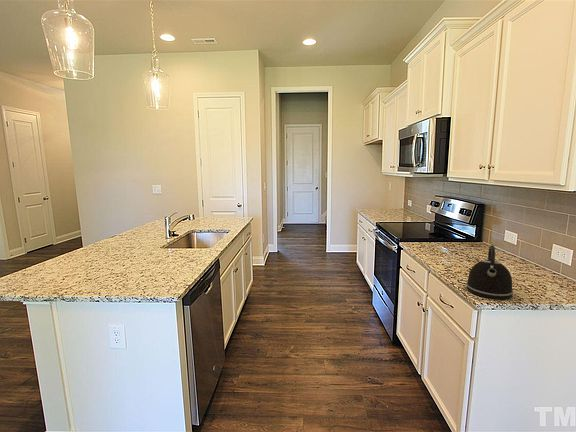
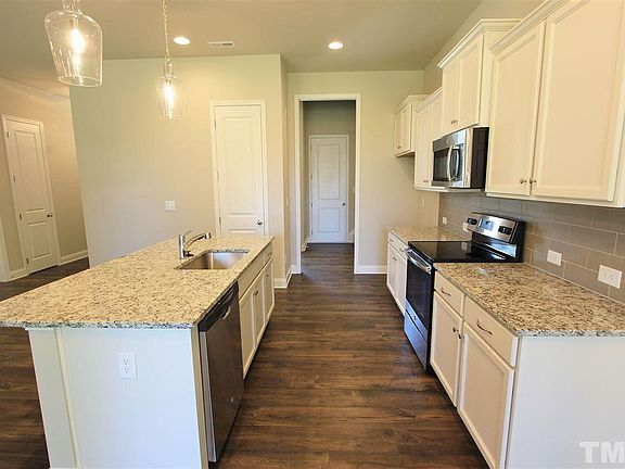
- kettle [465,244,514,300]
